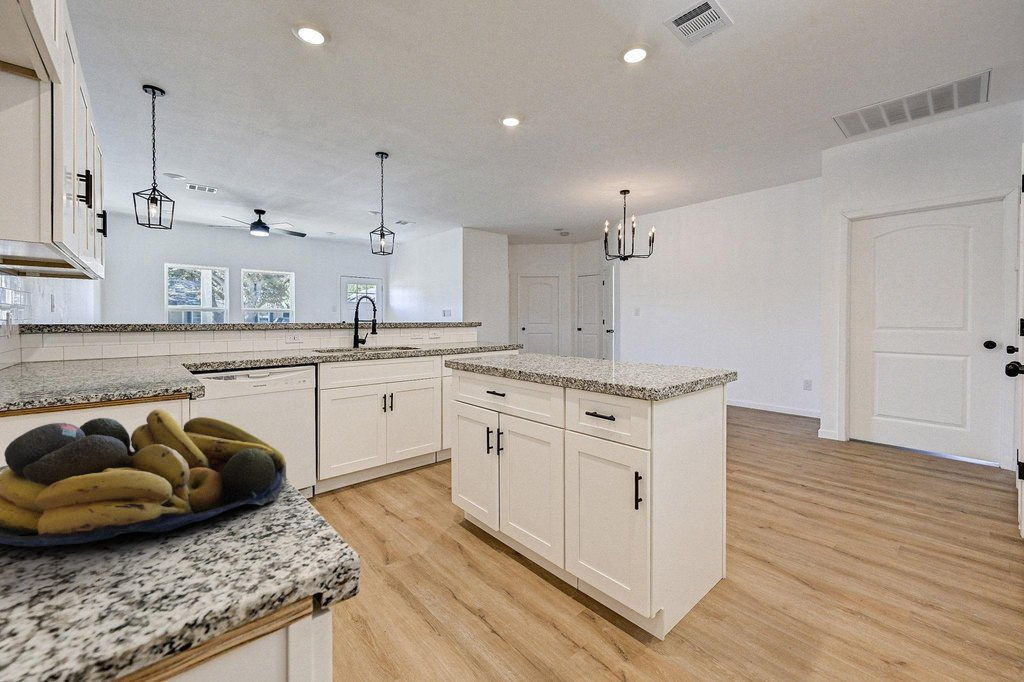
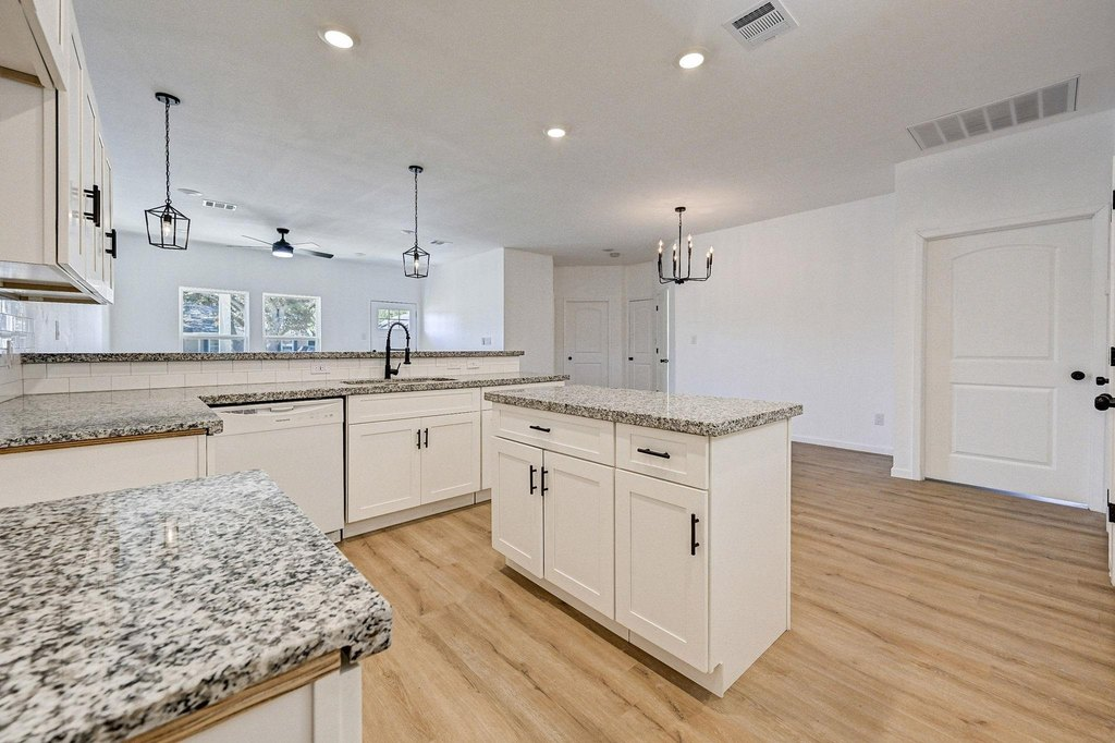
- fruit bowl [0,408,288,548]
